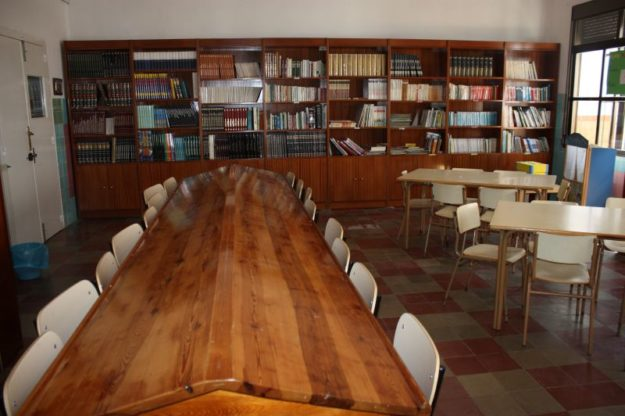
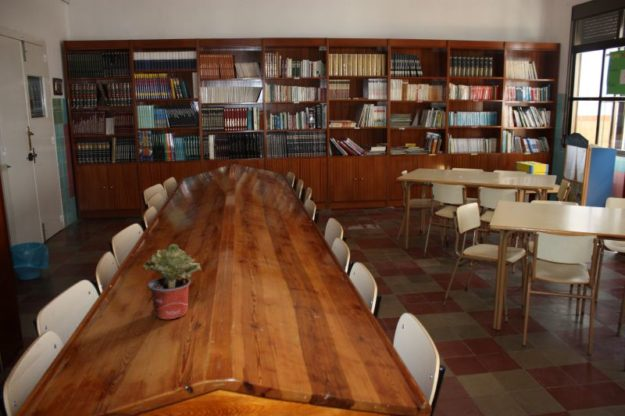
+ potted plant [142,243,202,320]
